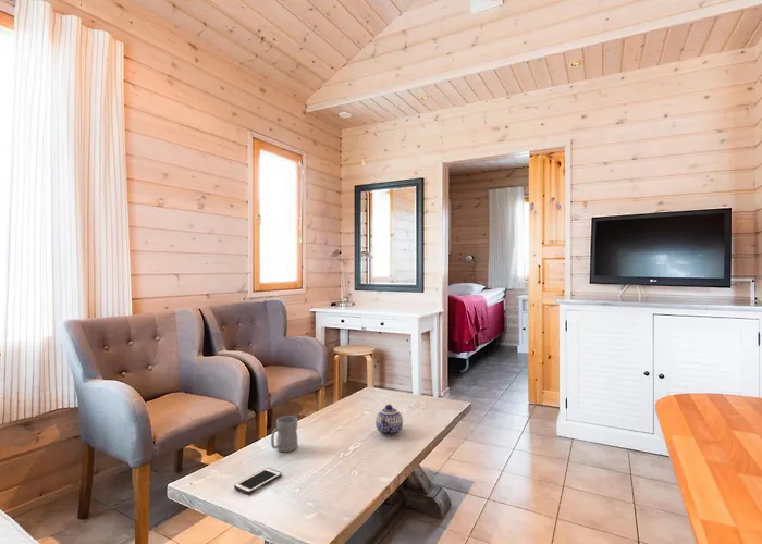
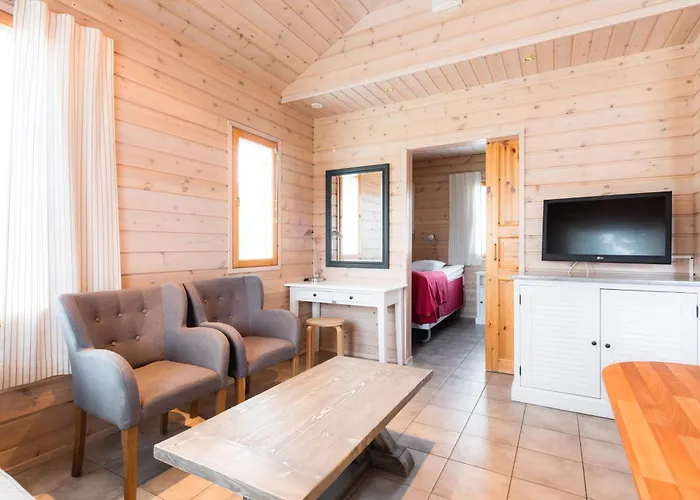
- cell phone [233,467,283,495]
- mug [270,415,298,453]
- teapot [374,404,404,437]
